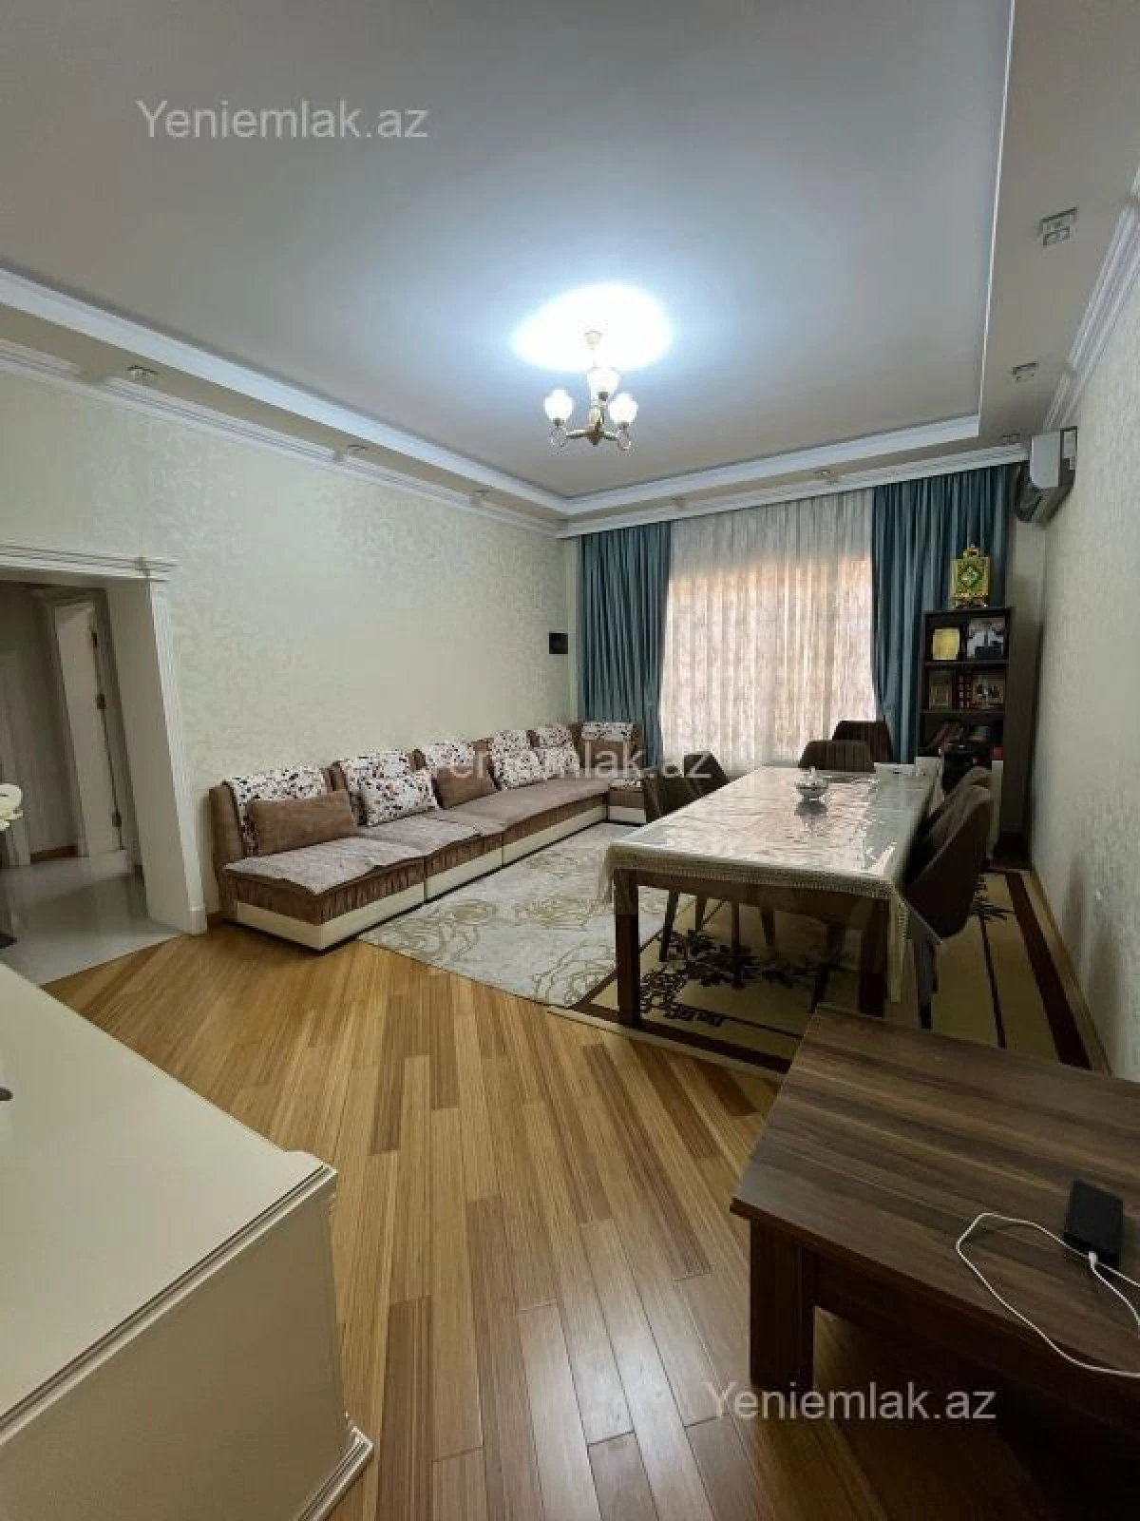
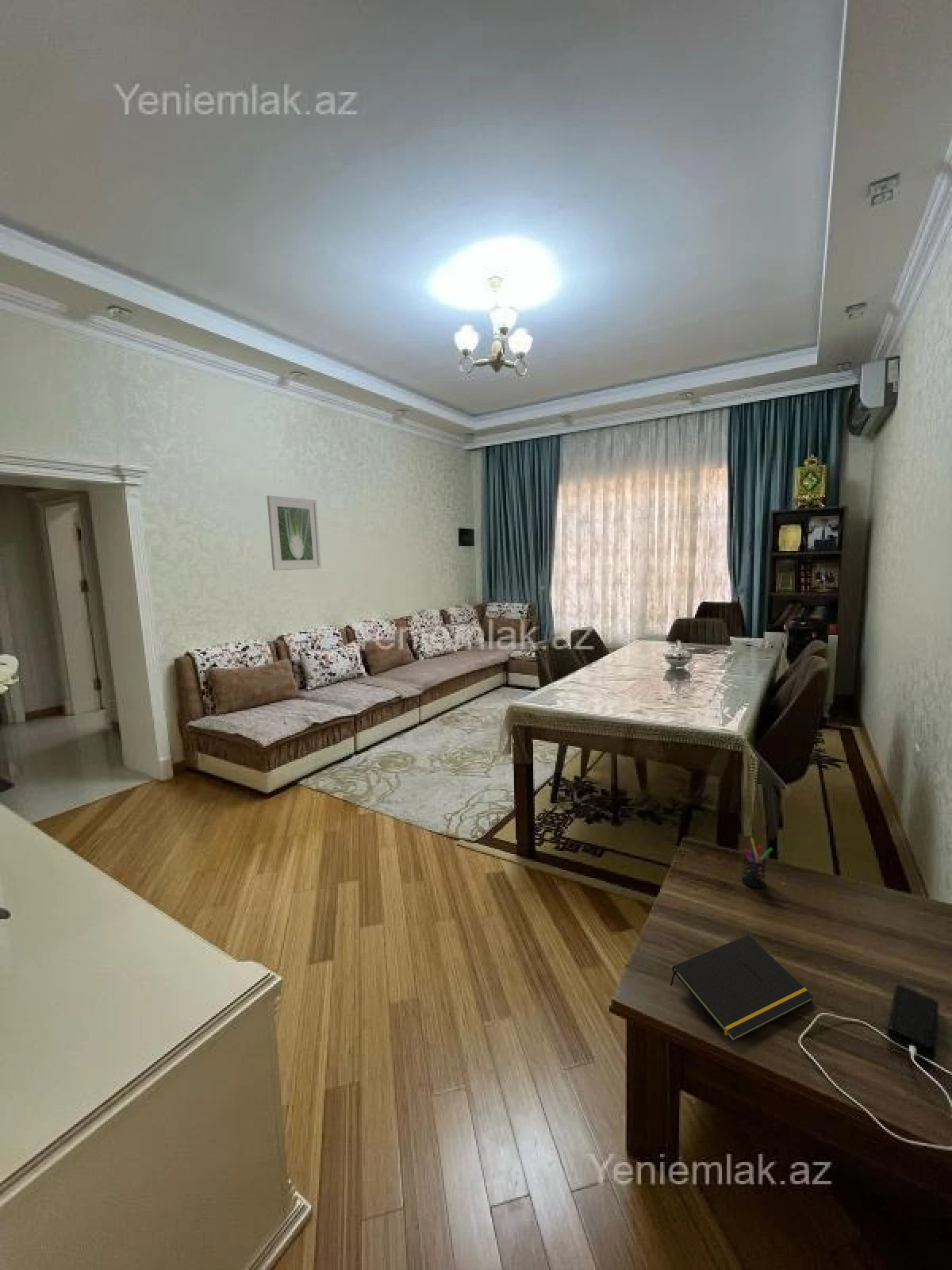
+ notepad [670,933,814,1043]
+ pen holder [741,837,774,888]
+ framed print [266,495,322,571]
